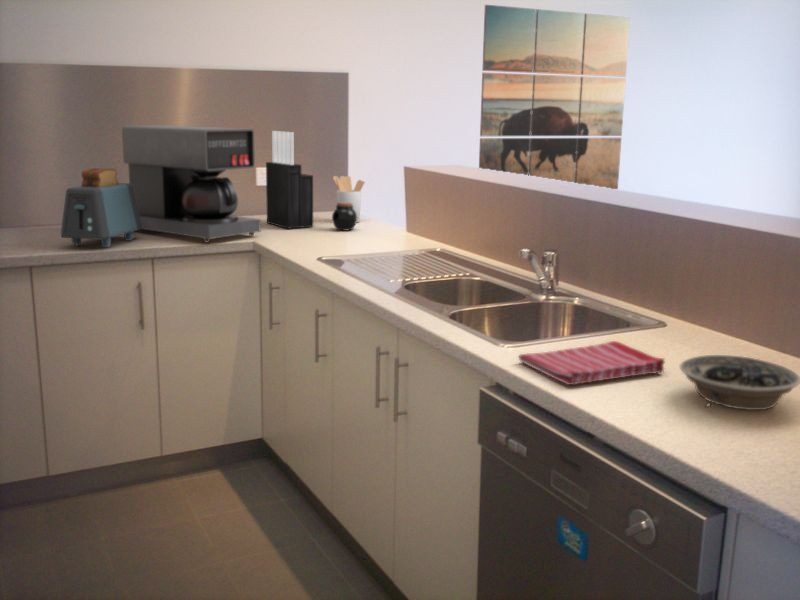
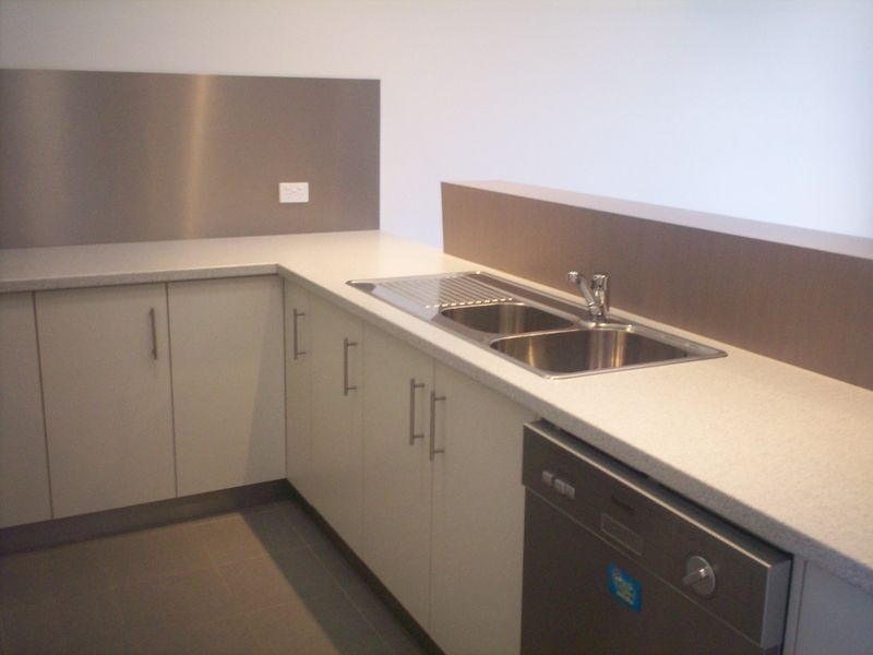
- coffee maker [121,124,261,243]
- dish towel [517,340,666,386]
- jar [331,202,357,232]
- bowl [678,354,800,411]
- toaster [60,167,142,248]
- utensil holder [332,175,366,223]
- knife block [265,130,314,230]
- wall art [478,4,631,190]
